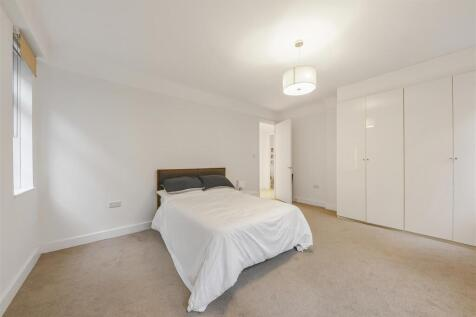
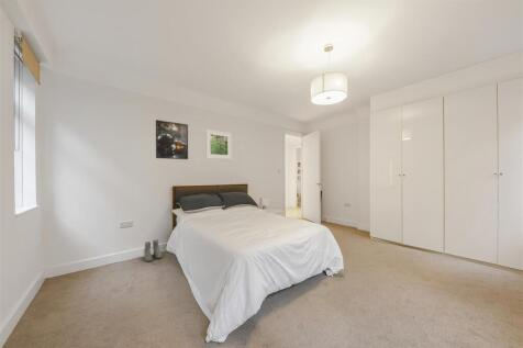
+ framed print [155,119,189,160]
+ boots [143,239,163,262]
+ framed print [204,128,233,160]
